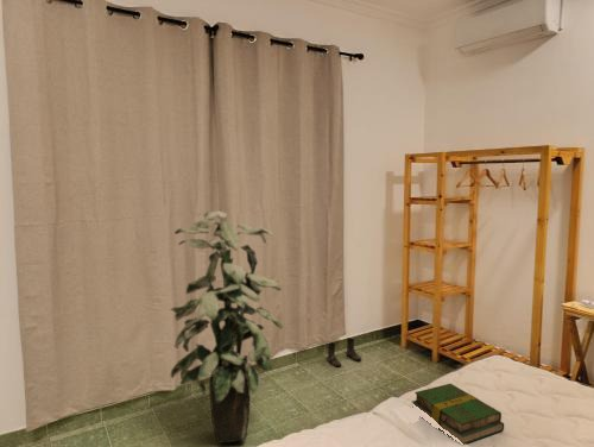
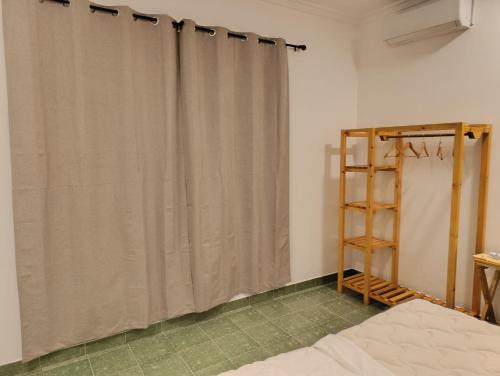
- book [411,383,505,446]
- boots [327,338,362,367]
- indoor plant [169,210,284,445]
